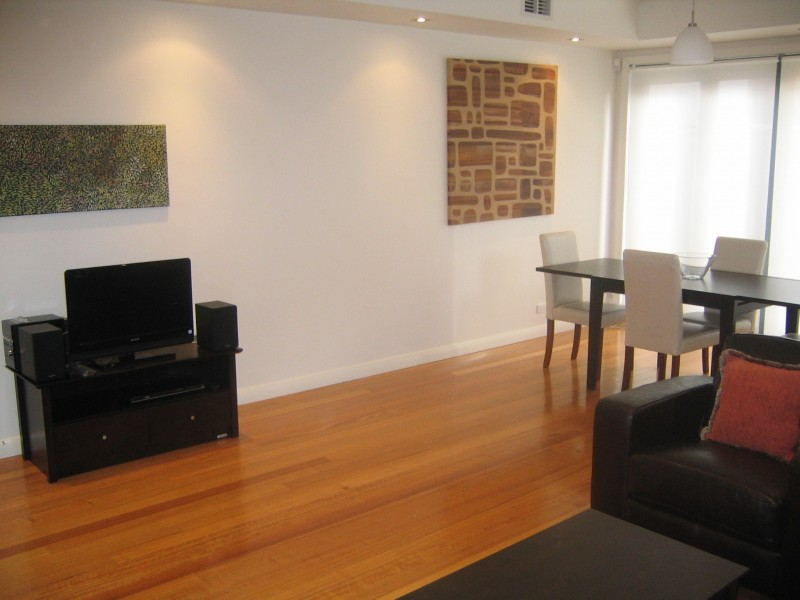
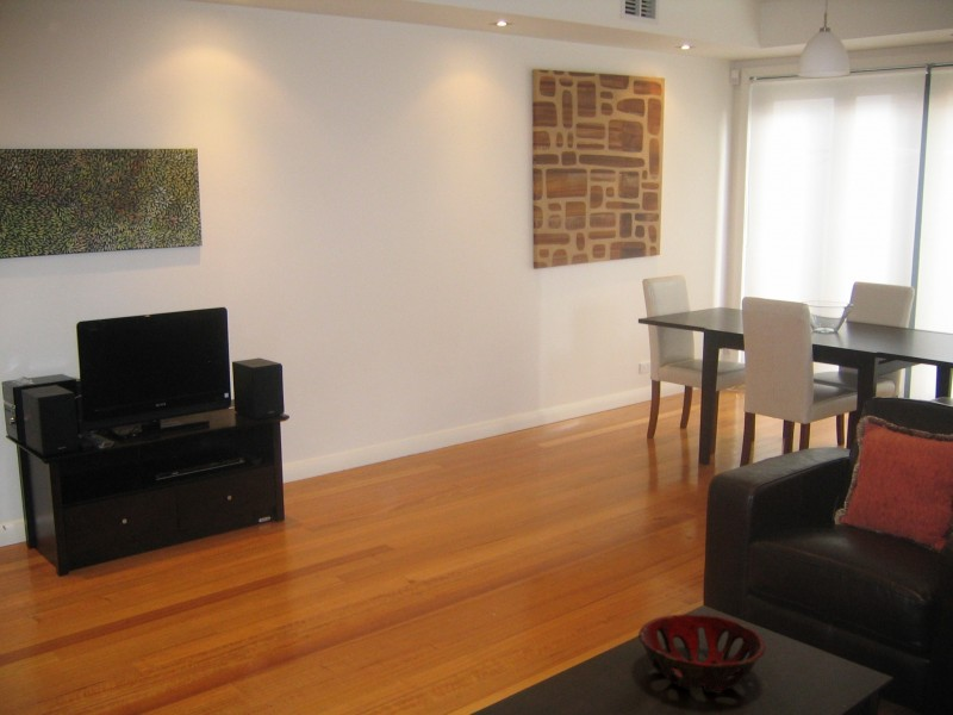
+ decorative bowl [637,613,766,694]
